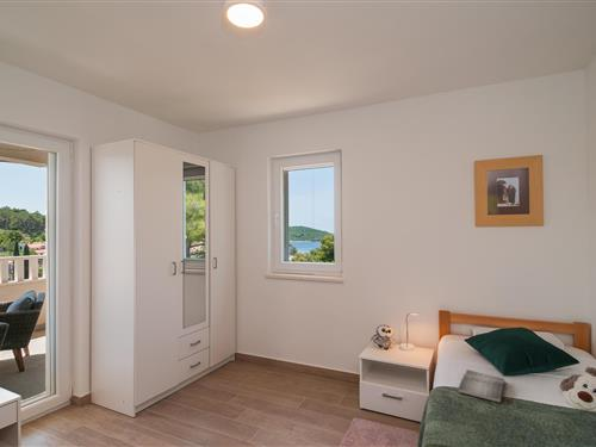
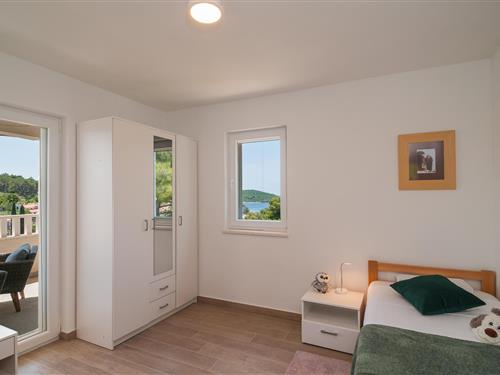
- hardback book [457,368,507,404]
